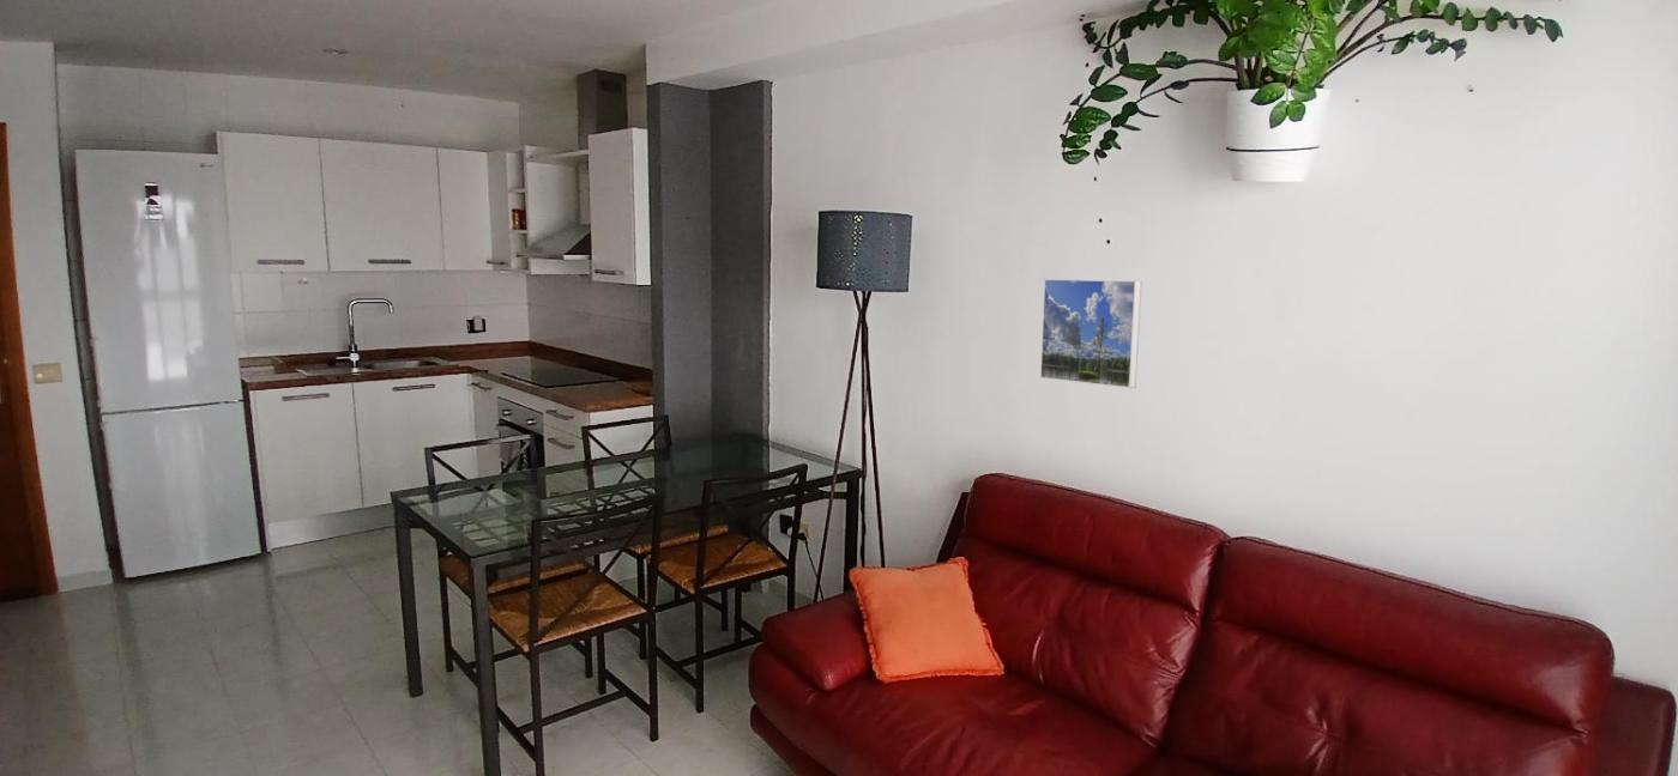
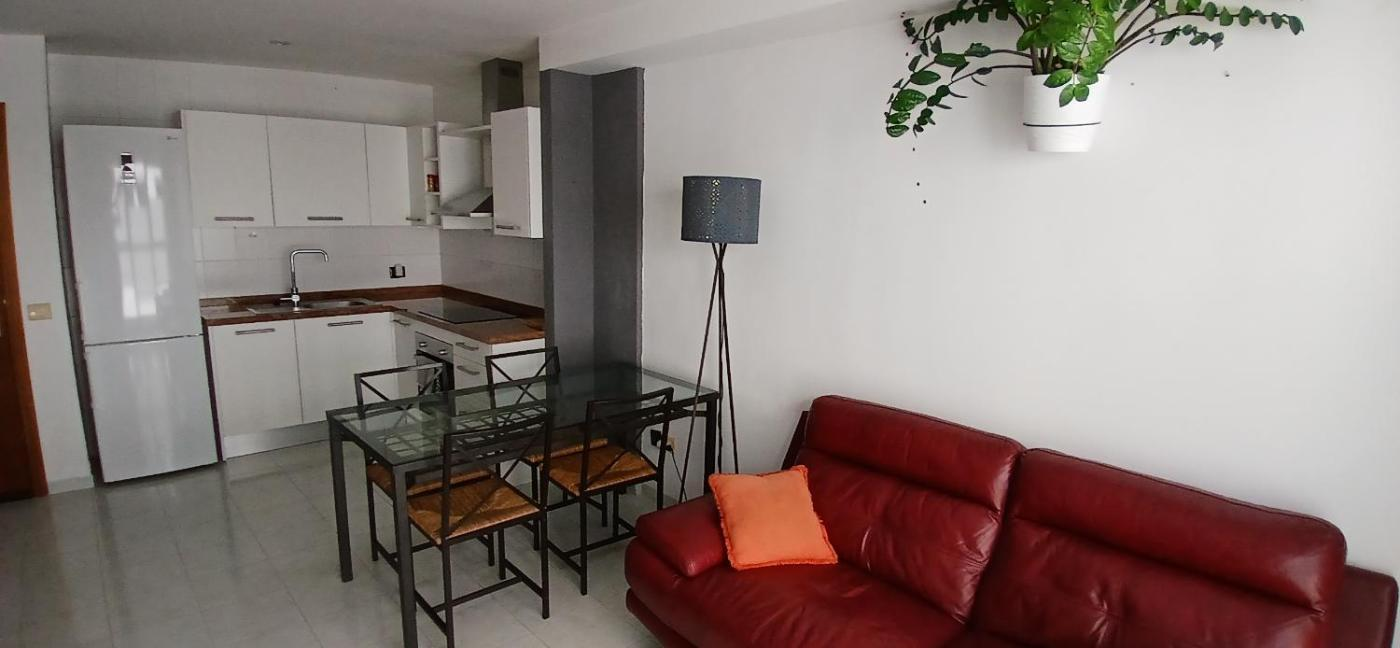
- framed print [1039,278,1142,390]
